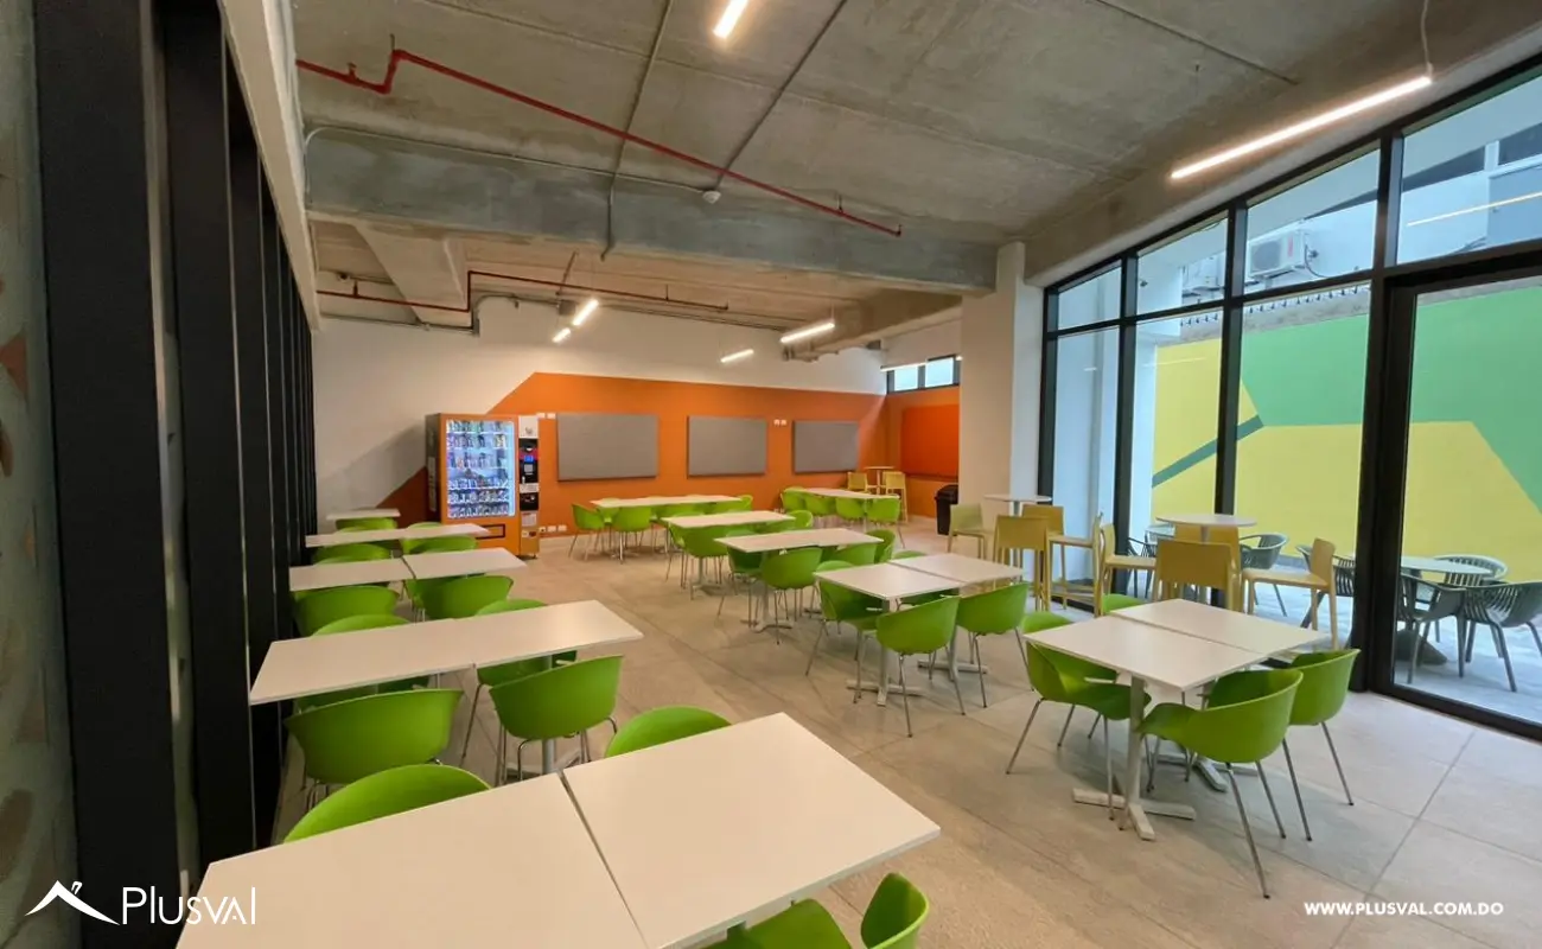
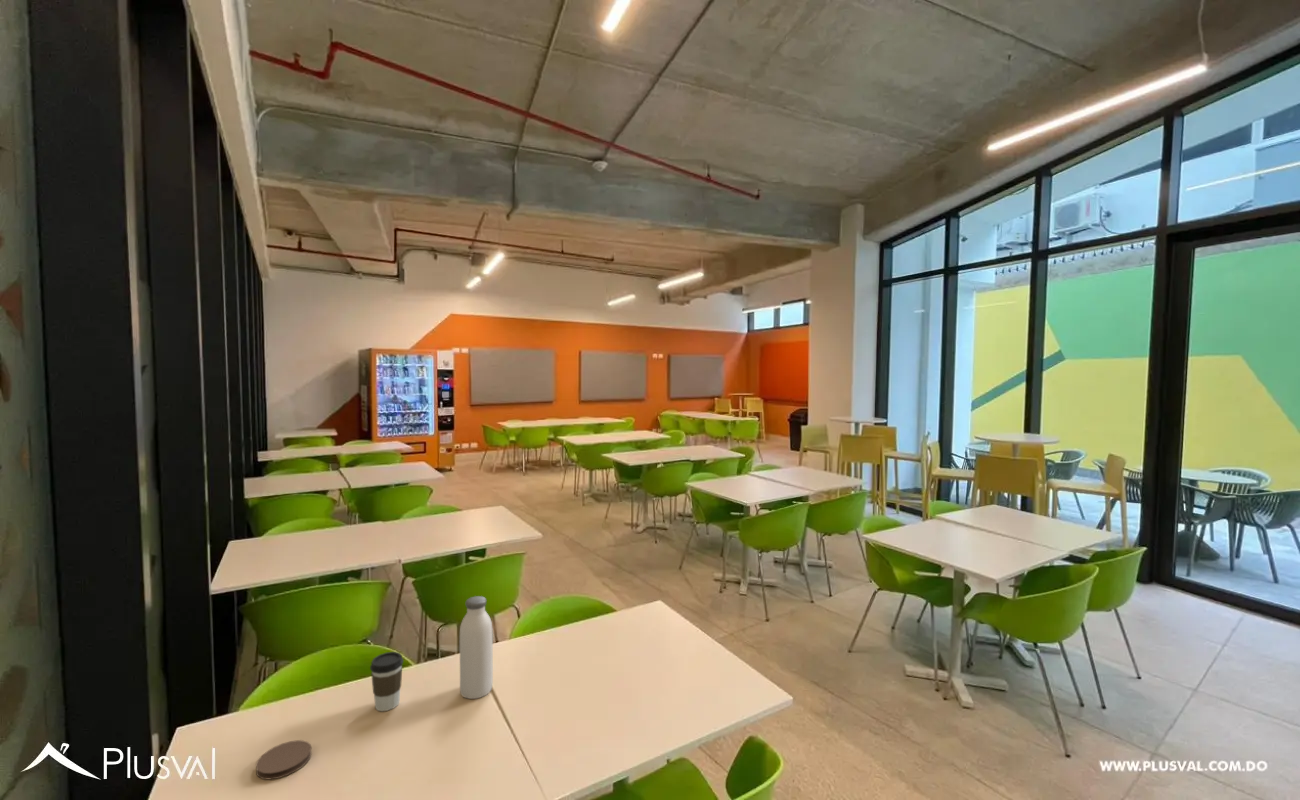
+ water bottle [459,595,494,700]
+ coaster [255,739,313,780]
+ coffee cup [369,651,404,712]
